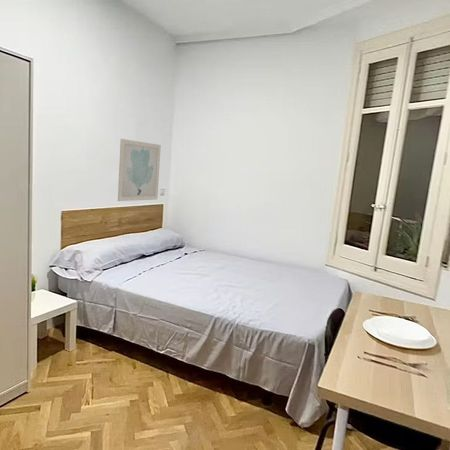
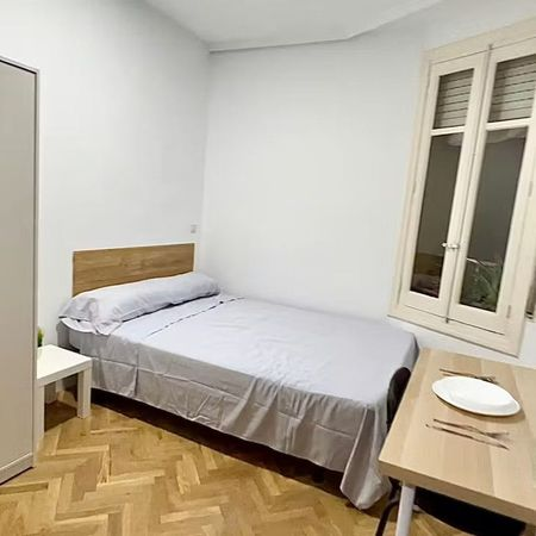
- wall art [117,138,162,202]
